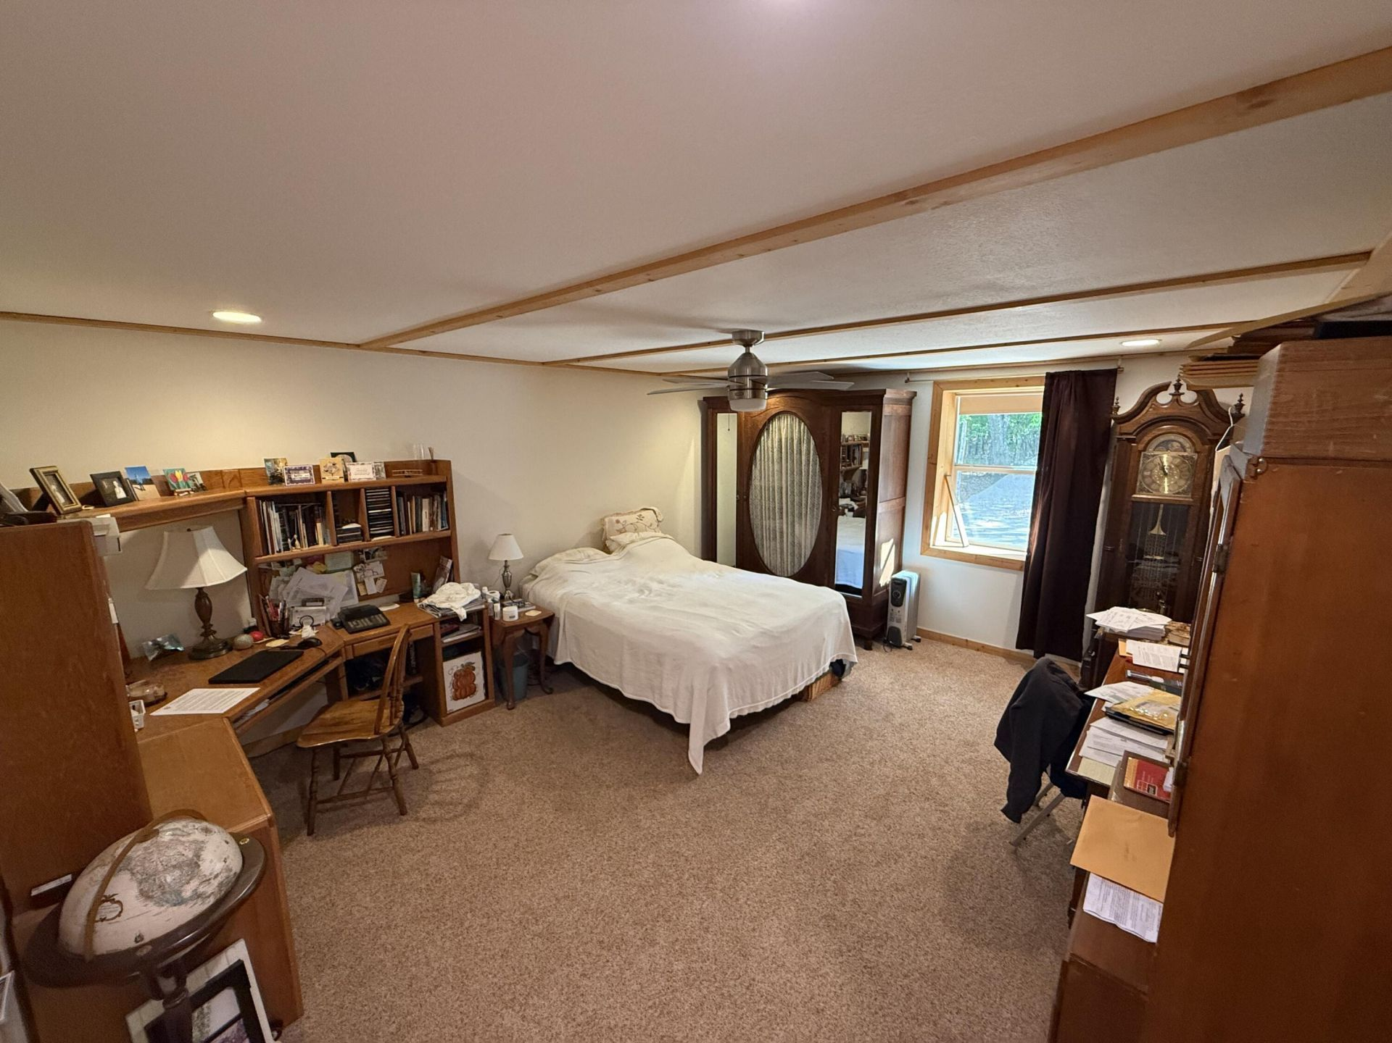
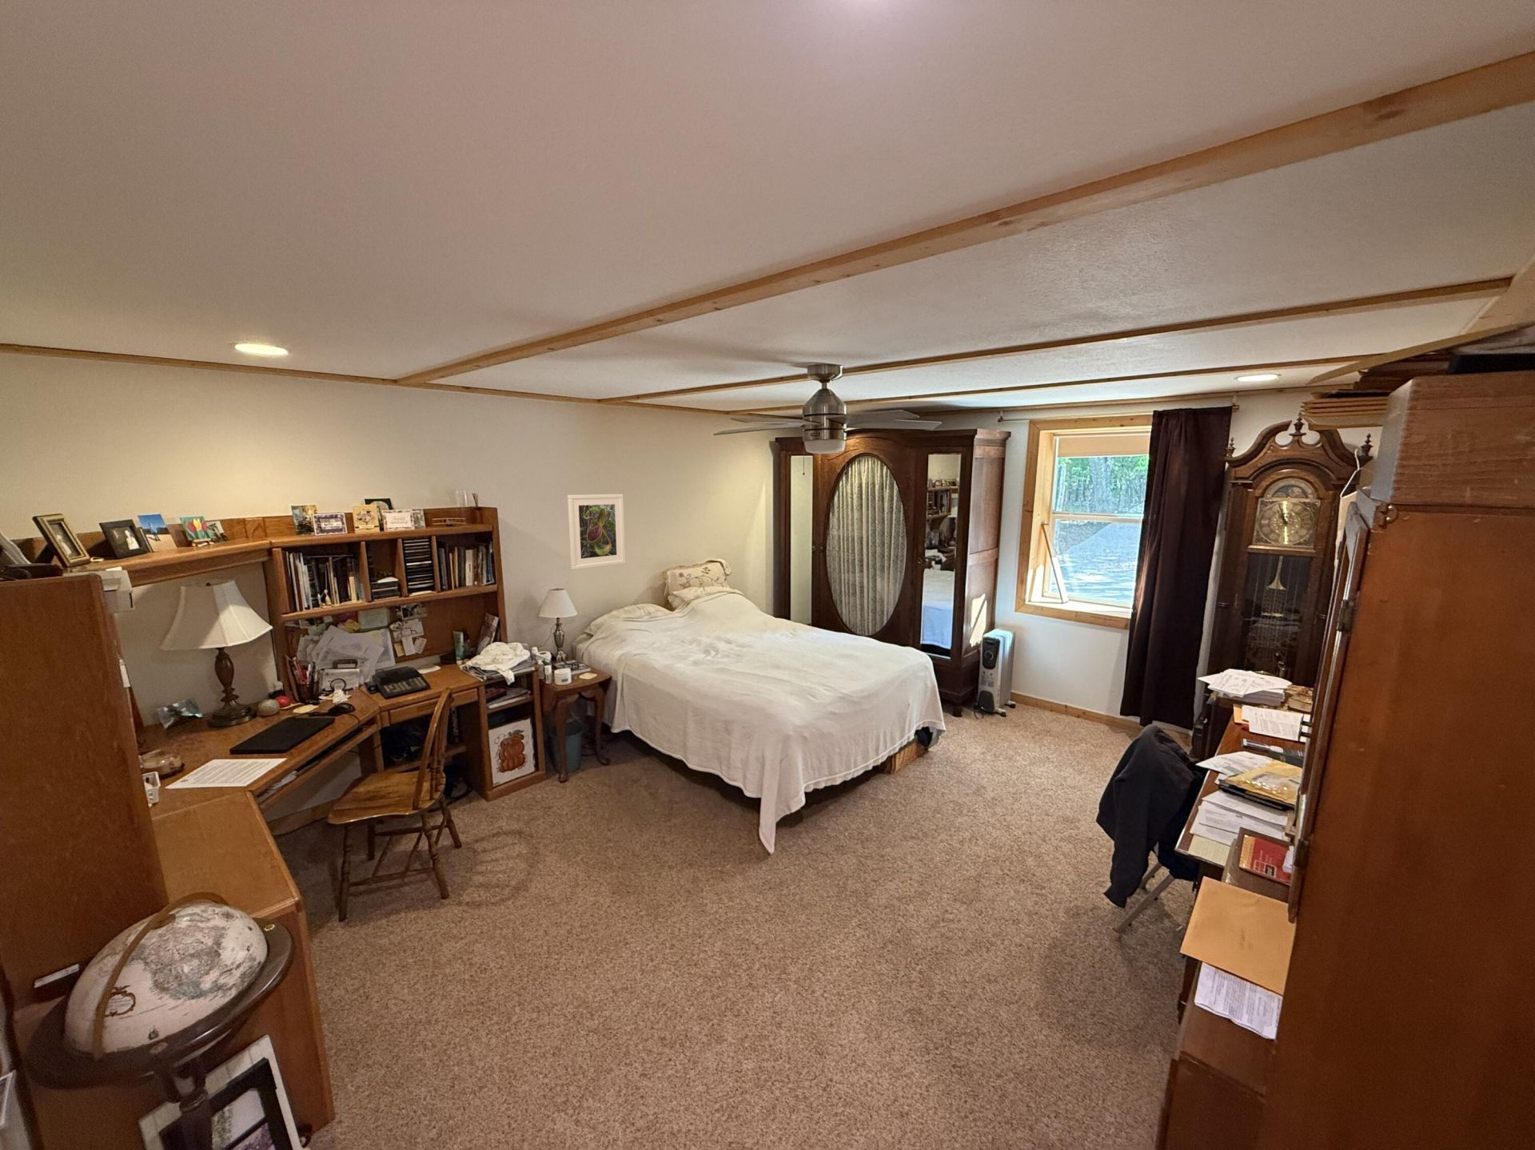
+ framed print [567,494,626,570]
